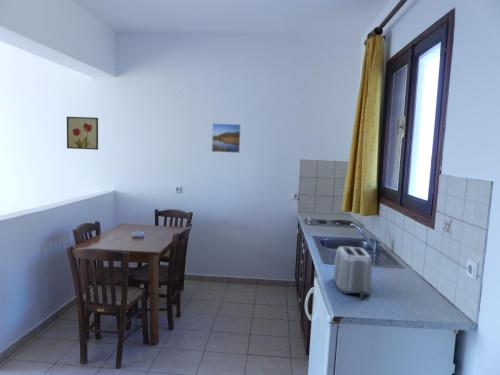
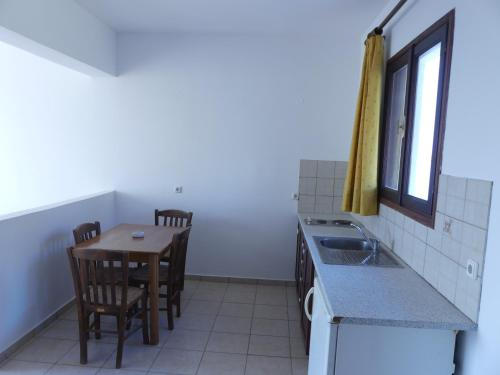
- toaster [332,246,373,300]
- wall art [66,116,99,151]
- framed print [211,122,242,154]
